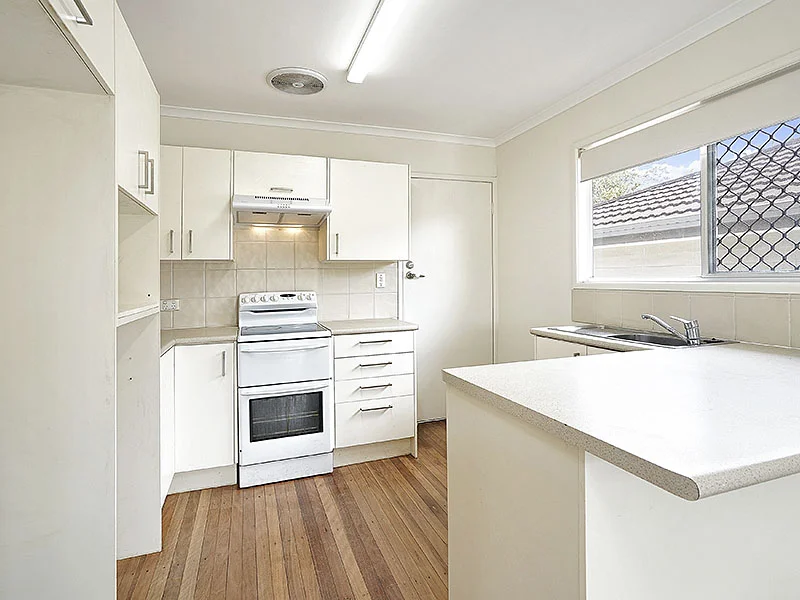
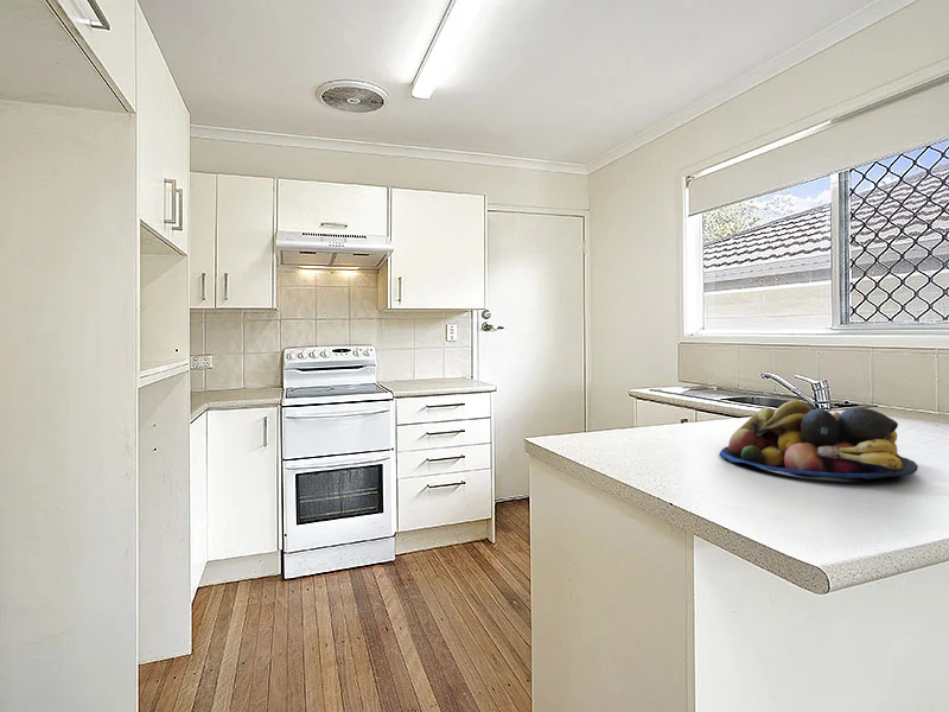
+ fruit bowl [719,400,919,481]
